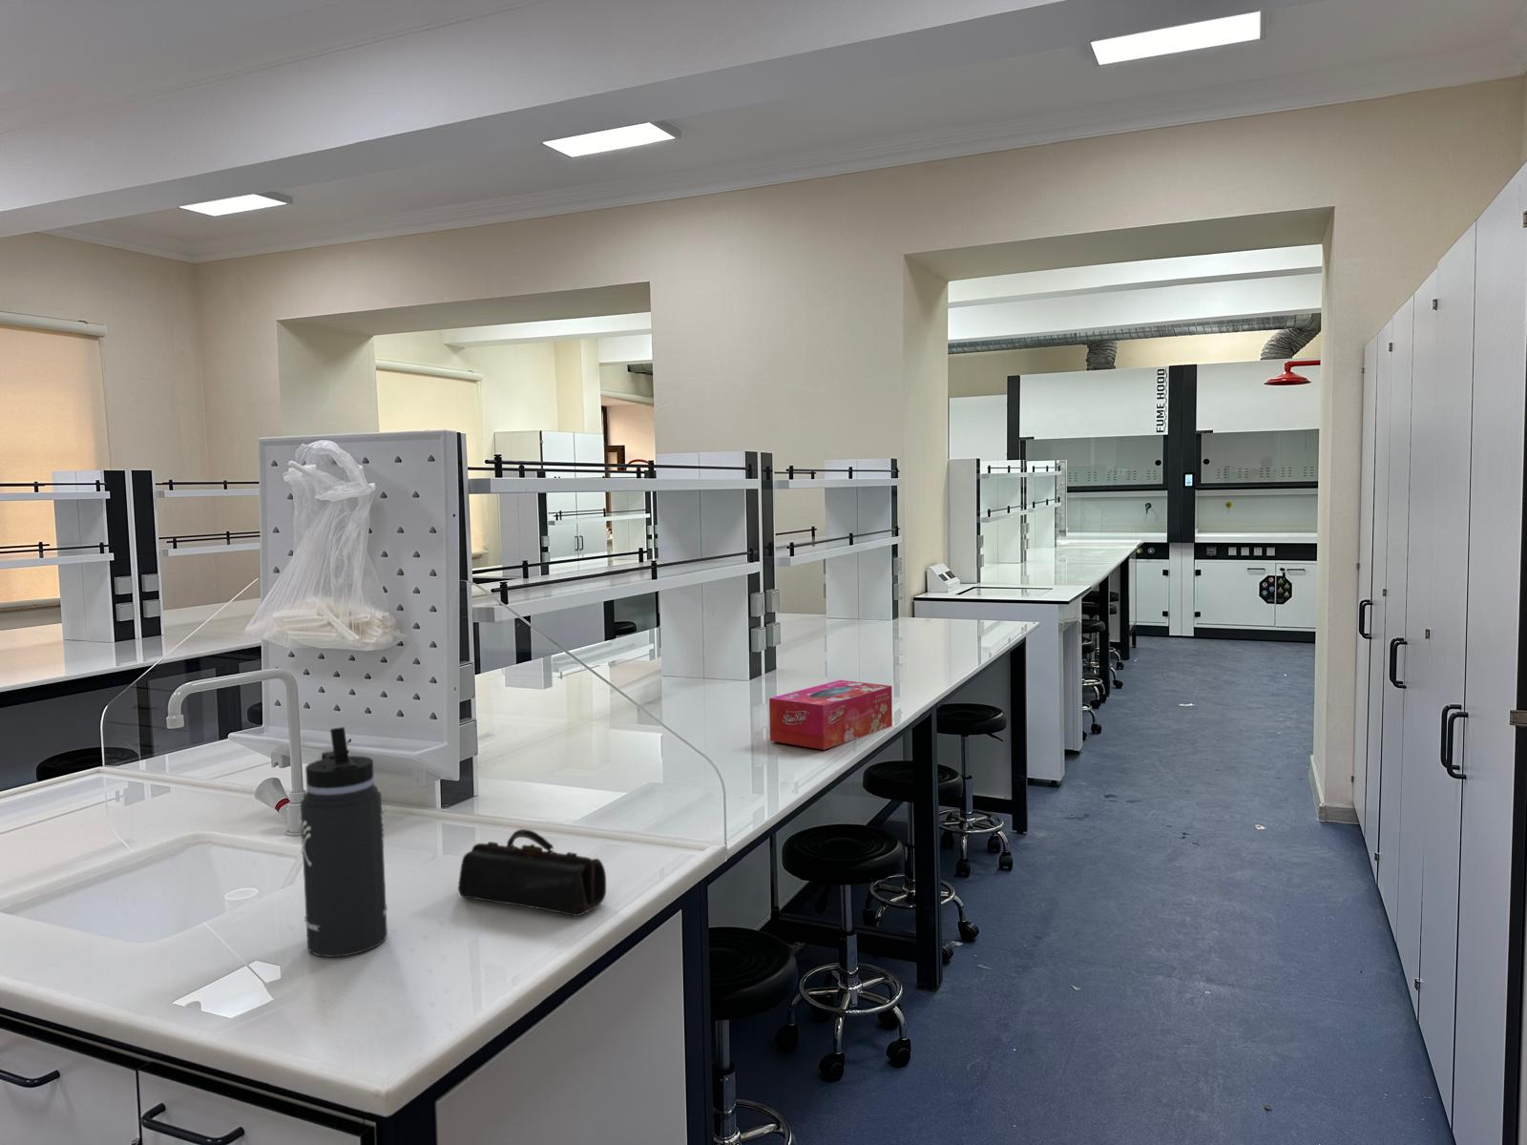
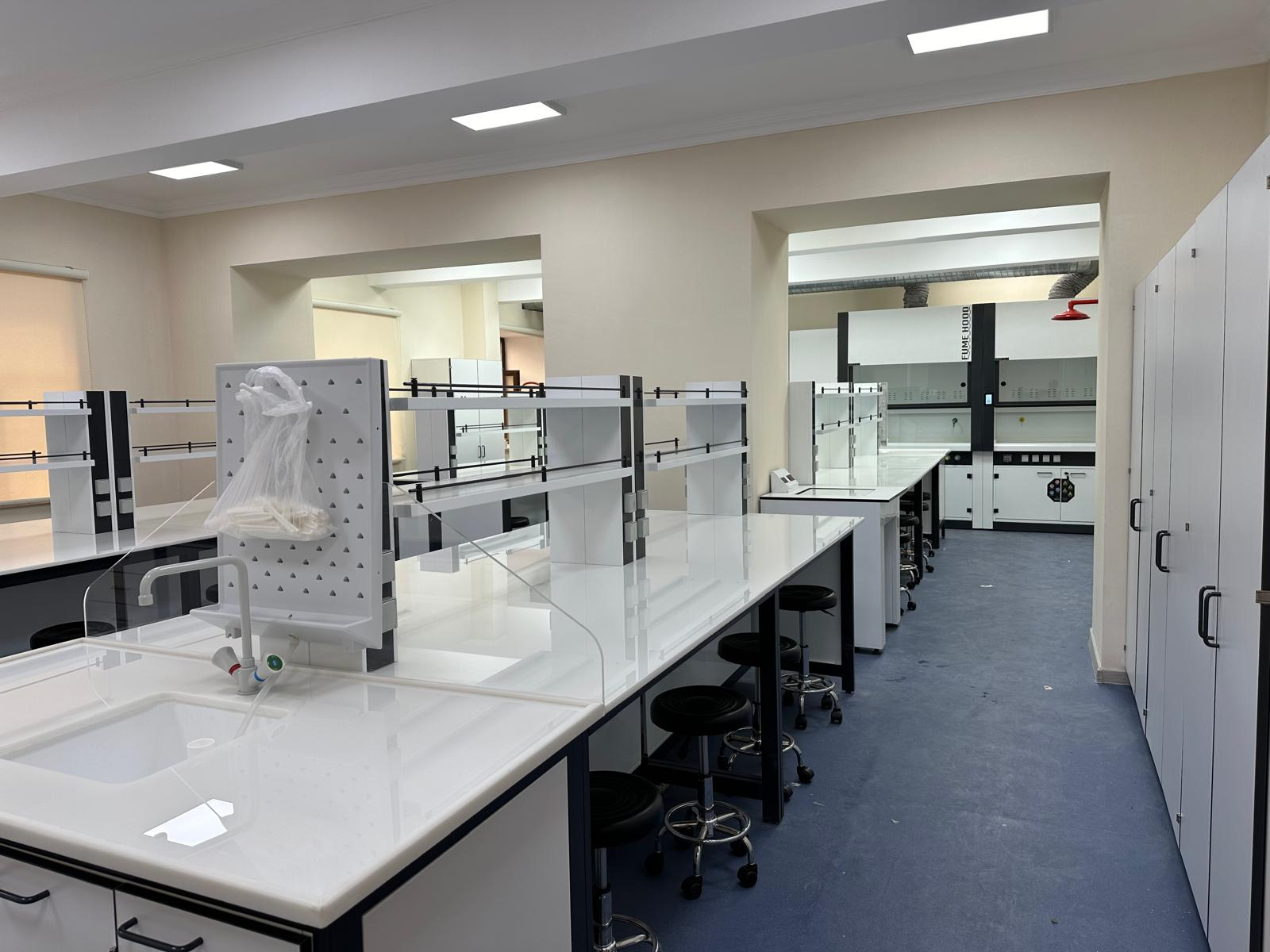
- thermos bottle [298,726,388,959]
- pencil case [457,829,607,916]
- tissue box [768,680,893,751]
